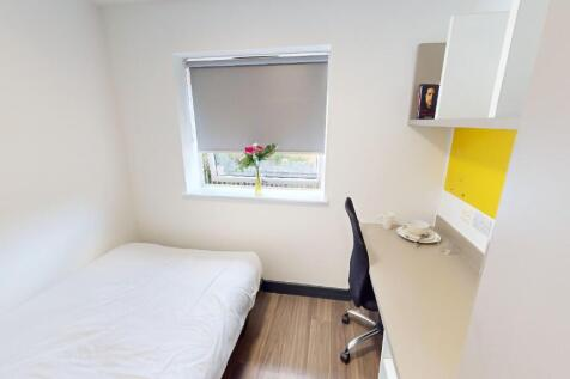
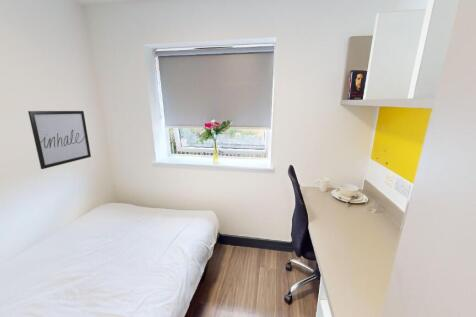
+ wall art [27,110,92,170]
